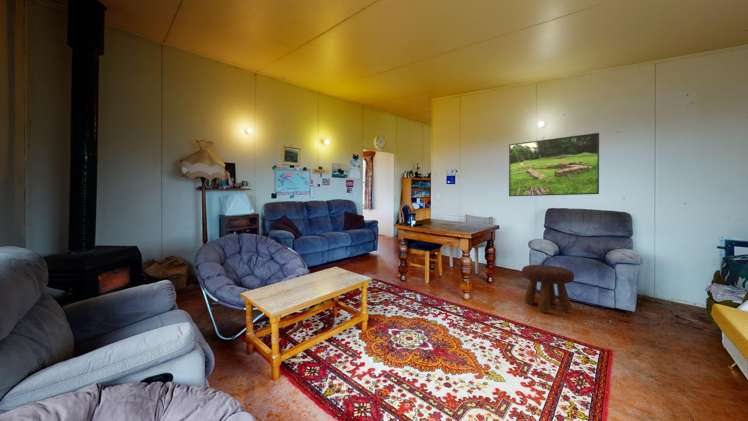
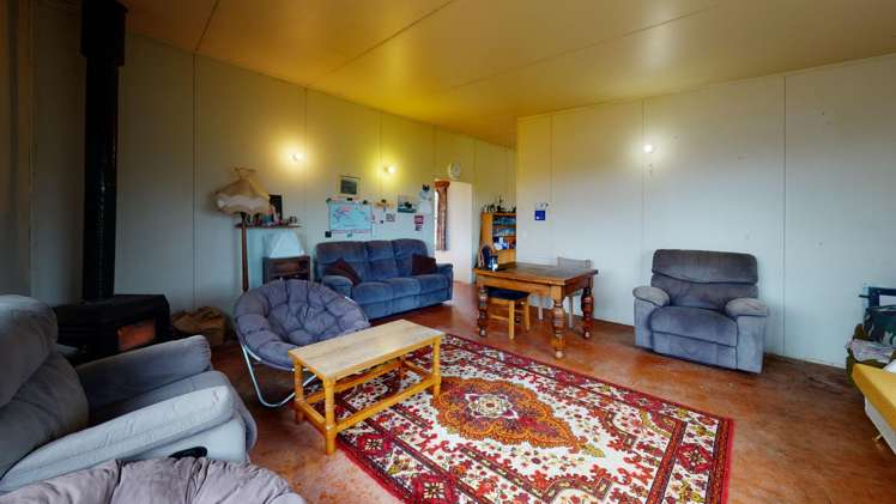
- footstool [521,264,575,313]
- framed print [508,132,600,197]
